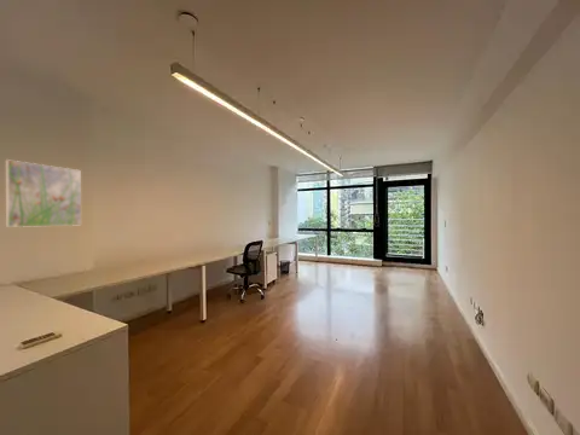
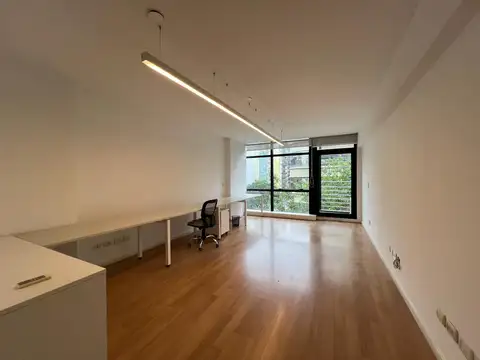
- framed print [5,158,82,228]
